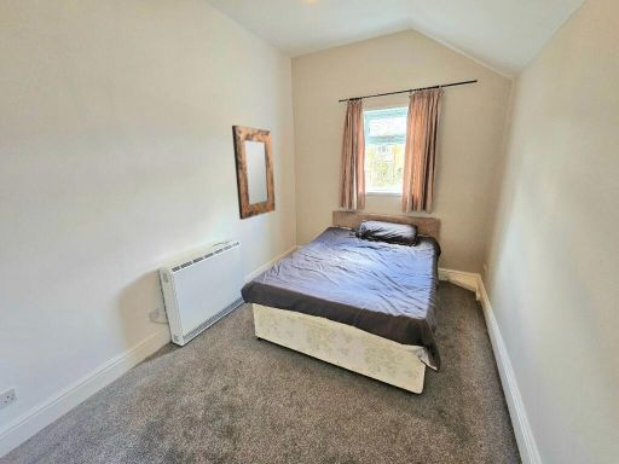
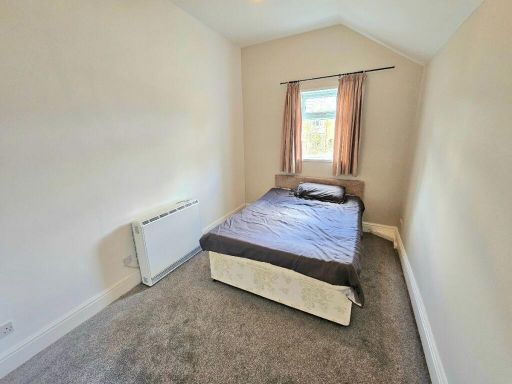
- home mirror [231,124,277,221]
